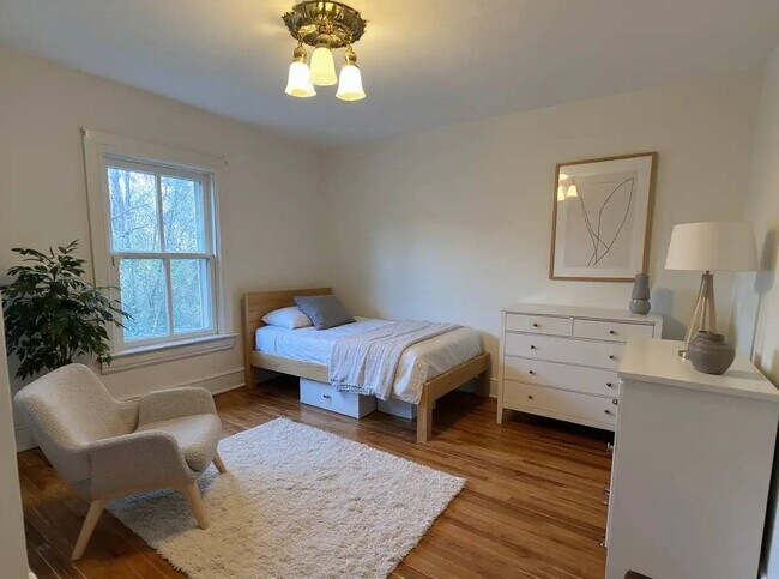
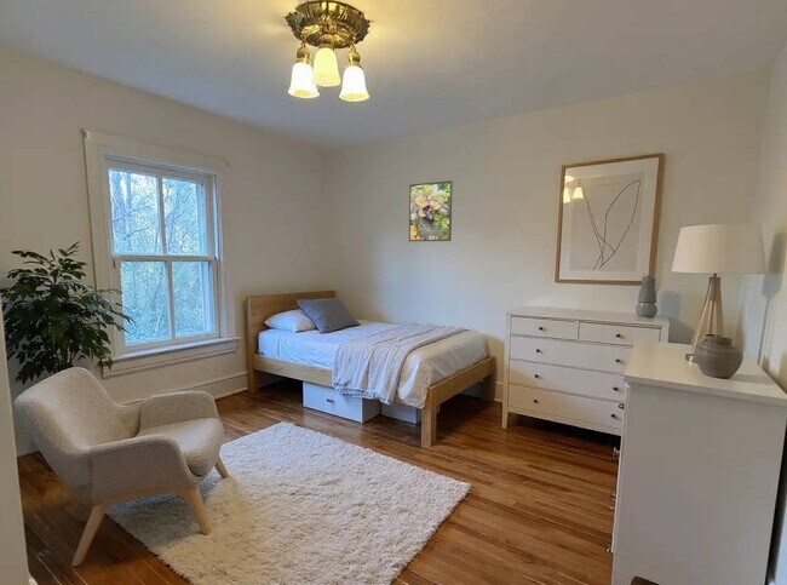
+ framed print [408,179,454,242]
